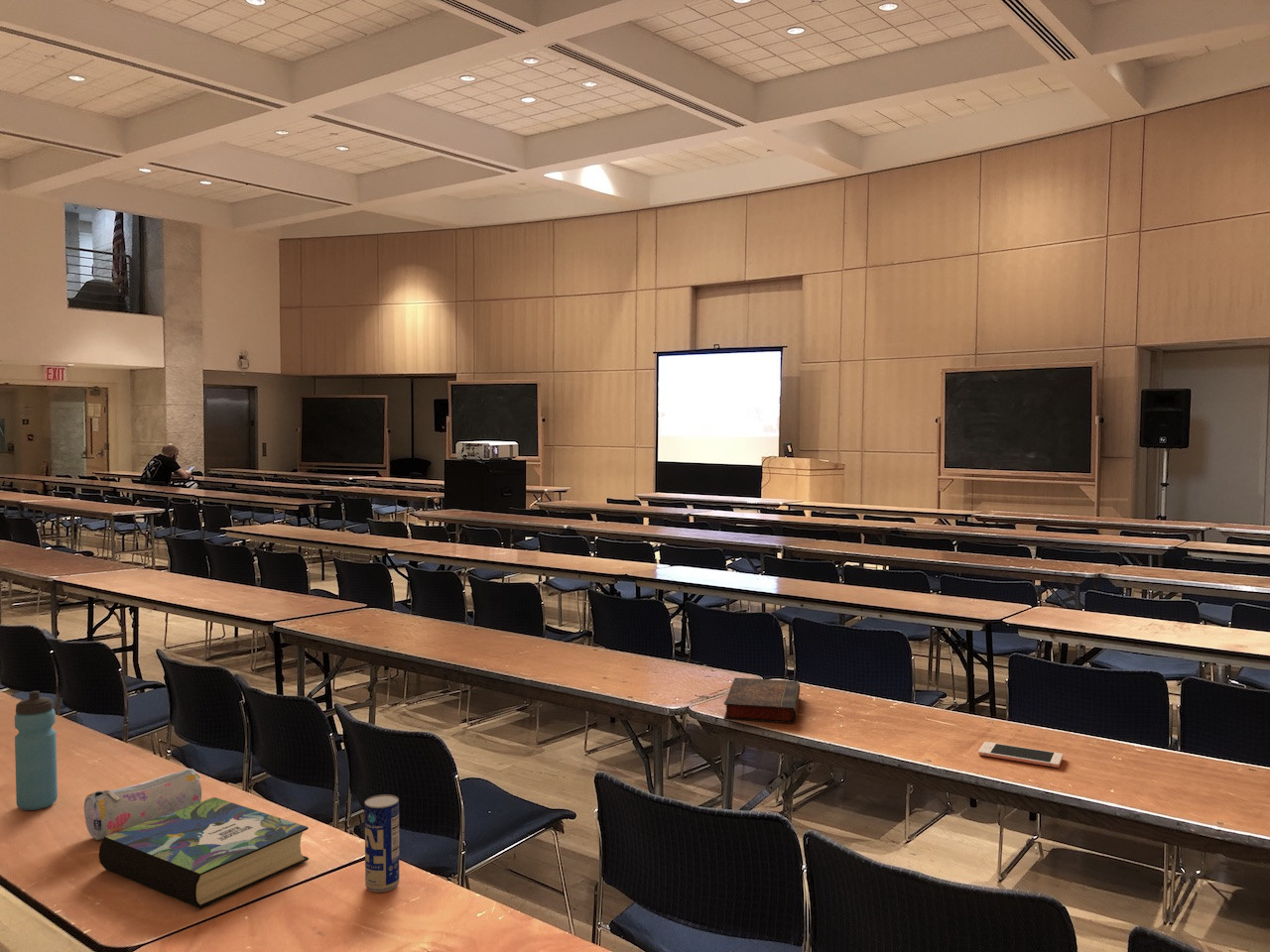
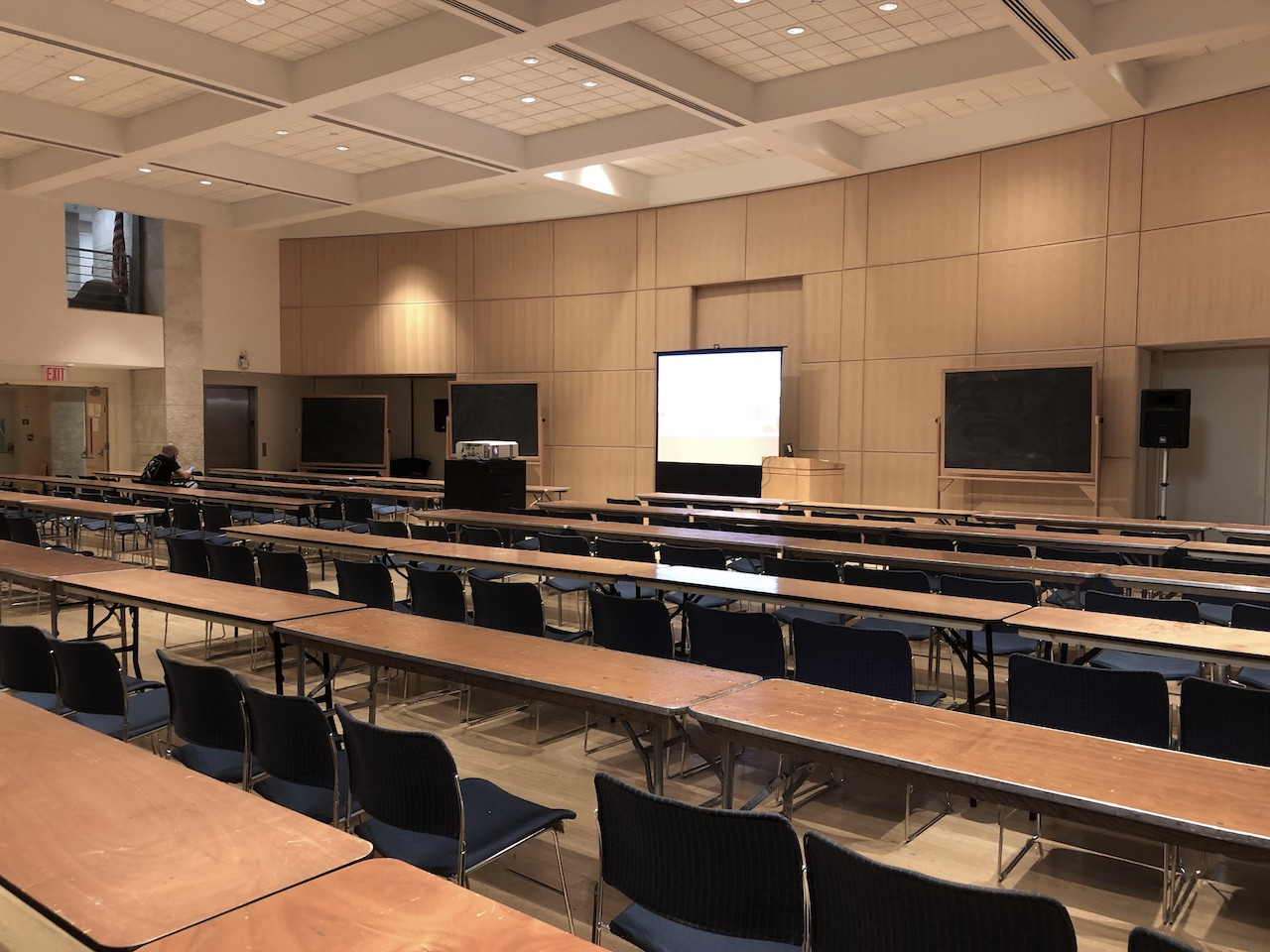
- book [723,676,801,725]
- water bottle [14,690,59,811]
- book [97,796,310,910]
- cell phone [977,741,1064,769]
- pencil case [83,768,202,841]
- beverage can [364,793,401,893]
